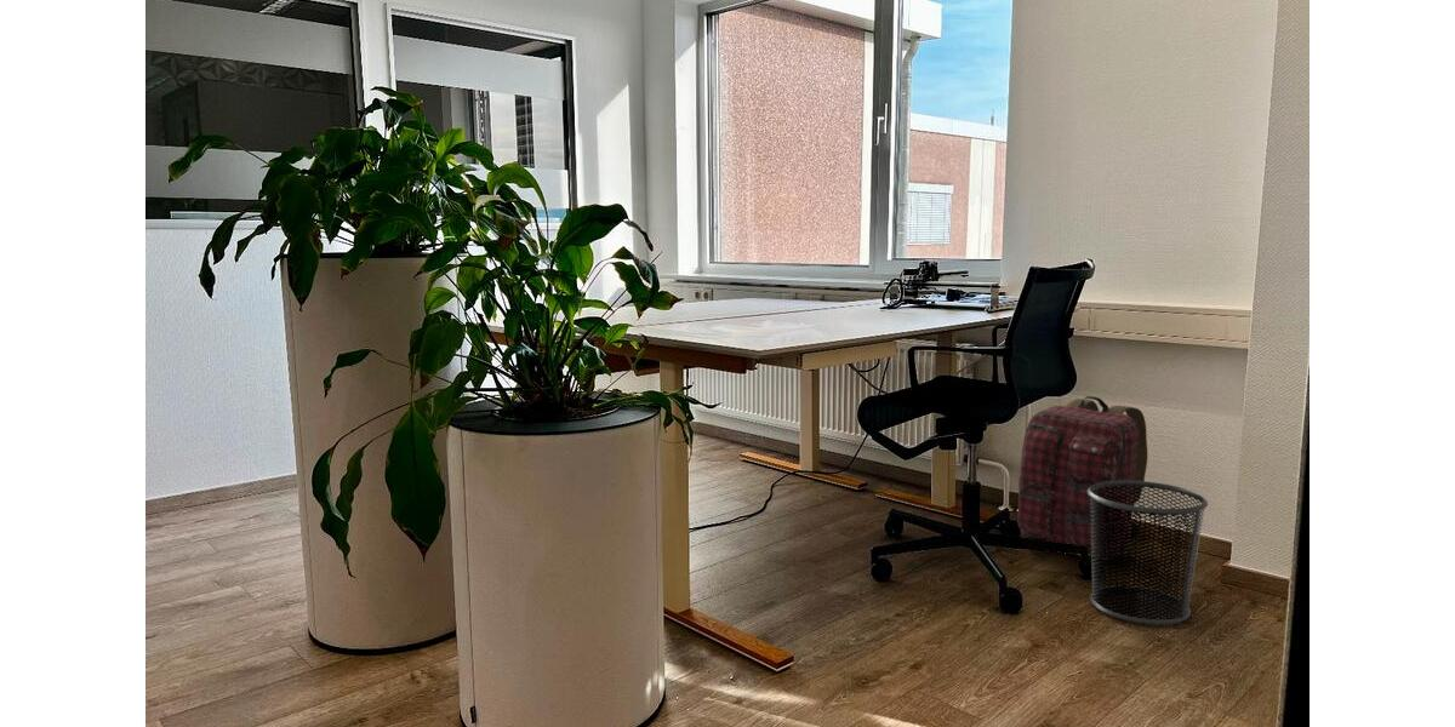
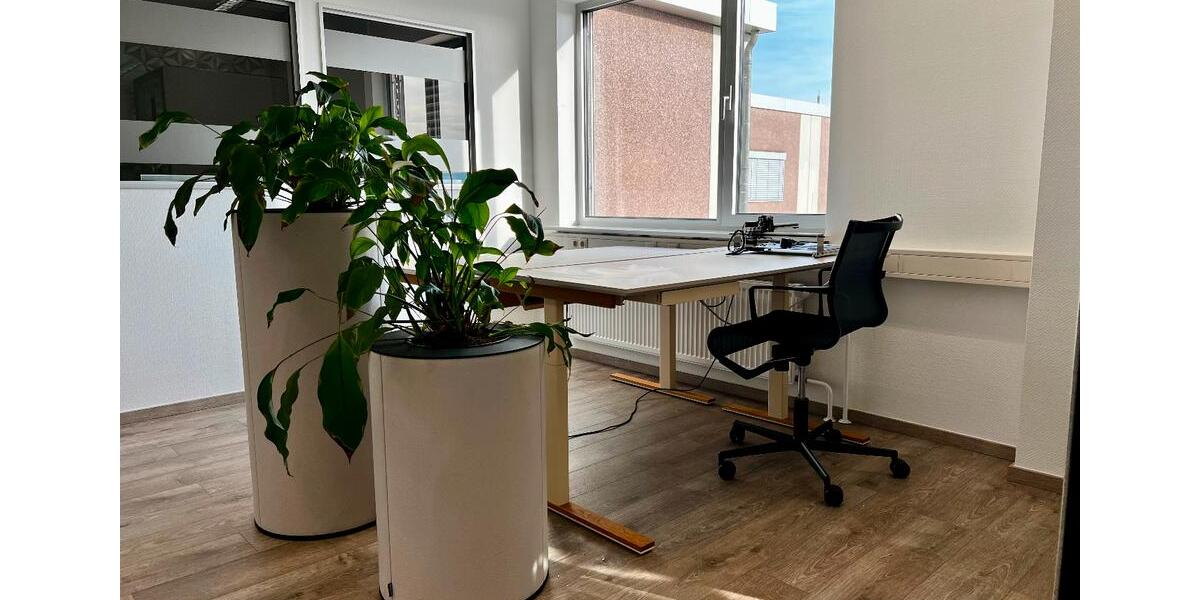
- waste bin [1086,481,1209,626]
- backpack [1016,395,1148,561]
